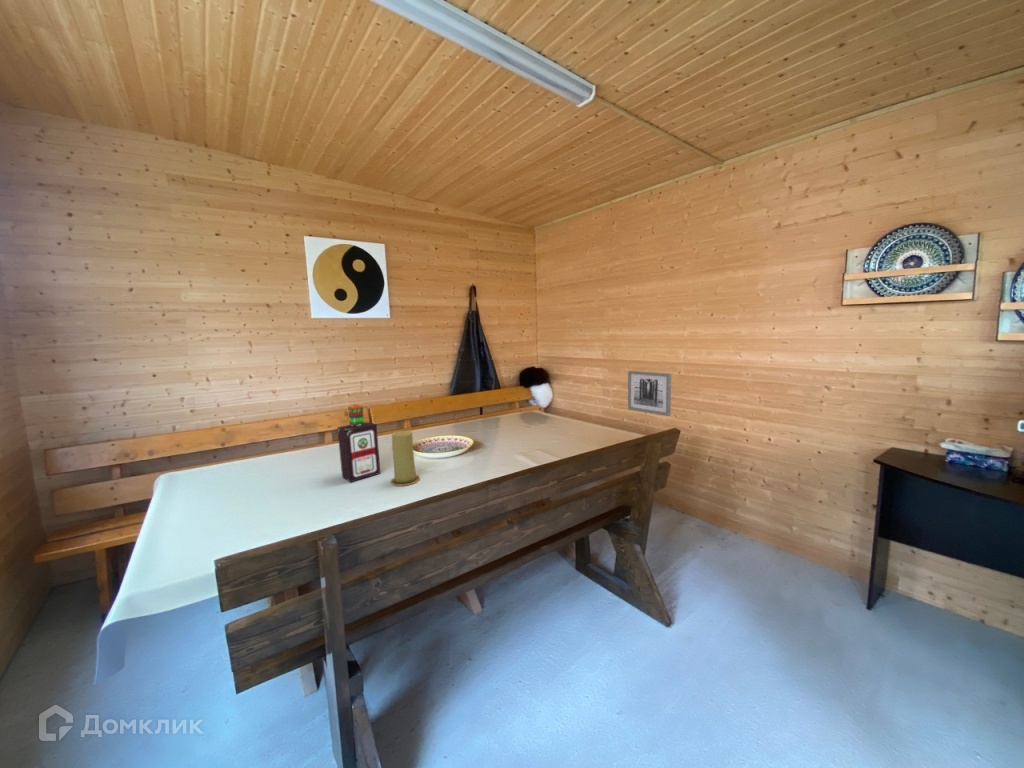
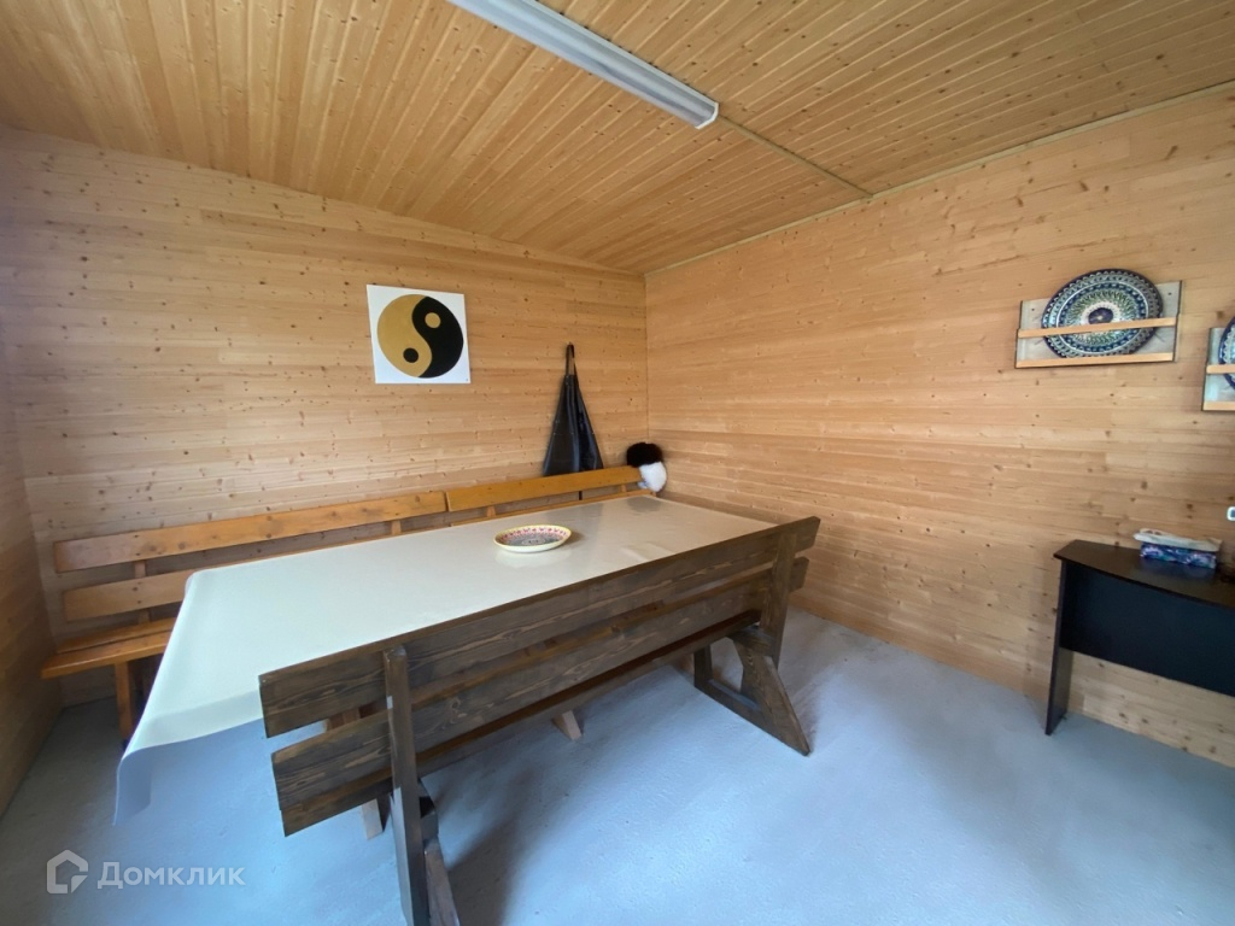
- candle [389,430,421,487]
- wall art [627,370,672,417]
- bottle [336,403,382,483]
